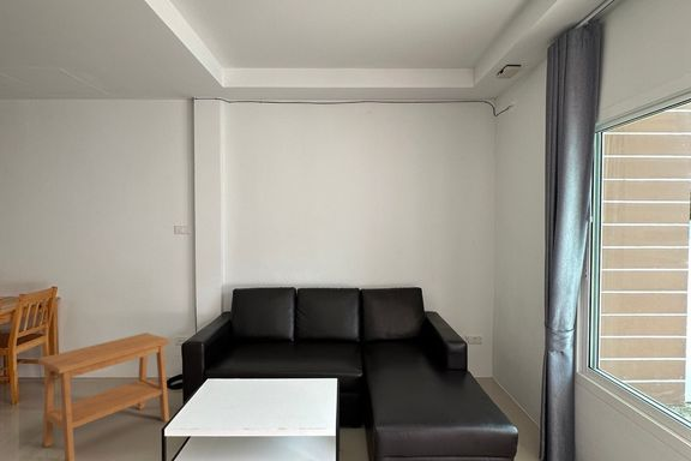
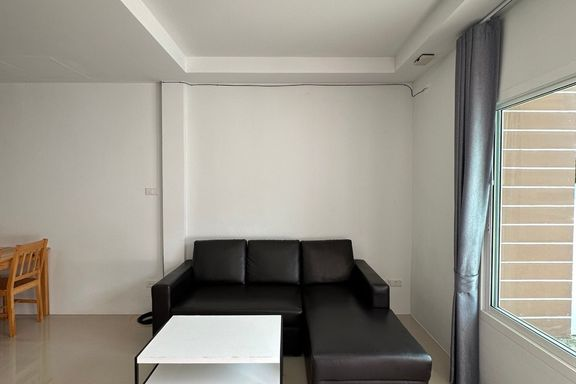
- side table [37,331,170,461]
